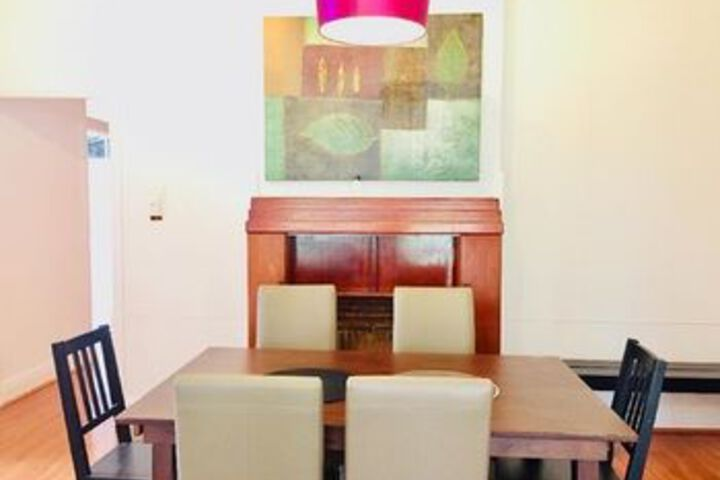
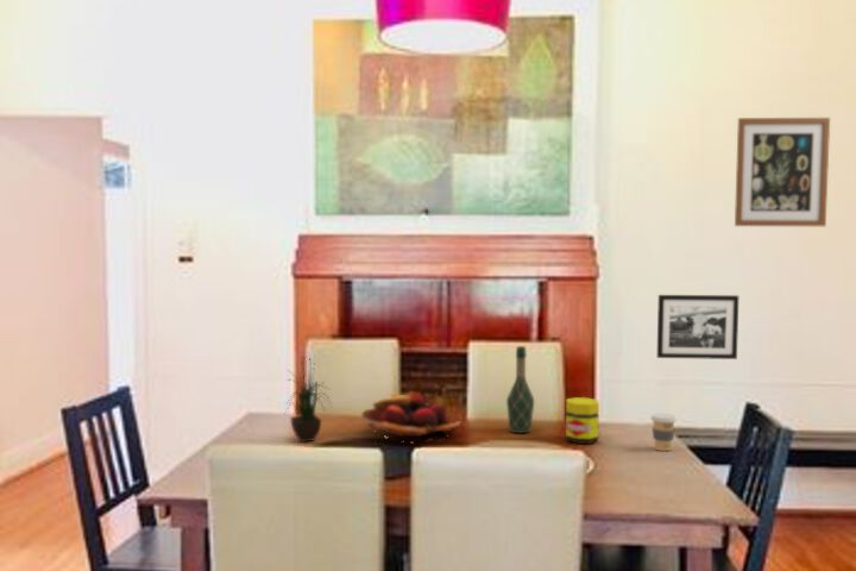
+ wall art [734,117,831,227]
+ coffee cup [649,413,678,452]
+ potted plant [284,356,332,444]
+ wine bottle [505,345,535,434]
+ picture frame [656,294,739,360]
+ fruit basket [360,391,461,444]
+ jar [565,396,600,445]
